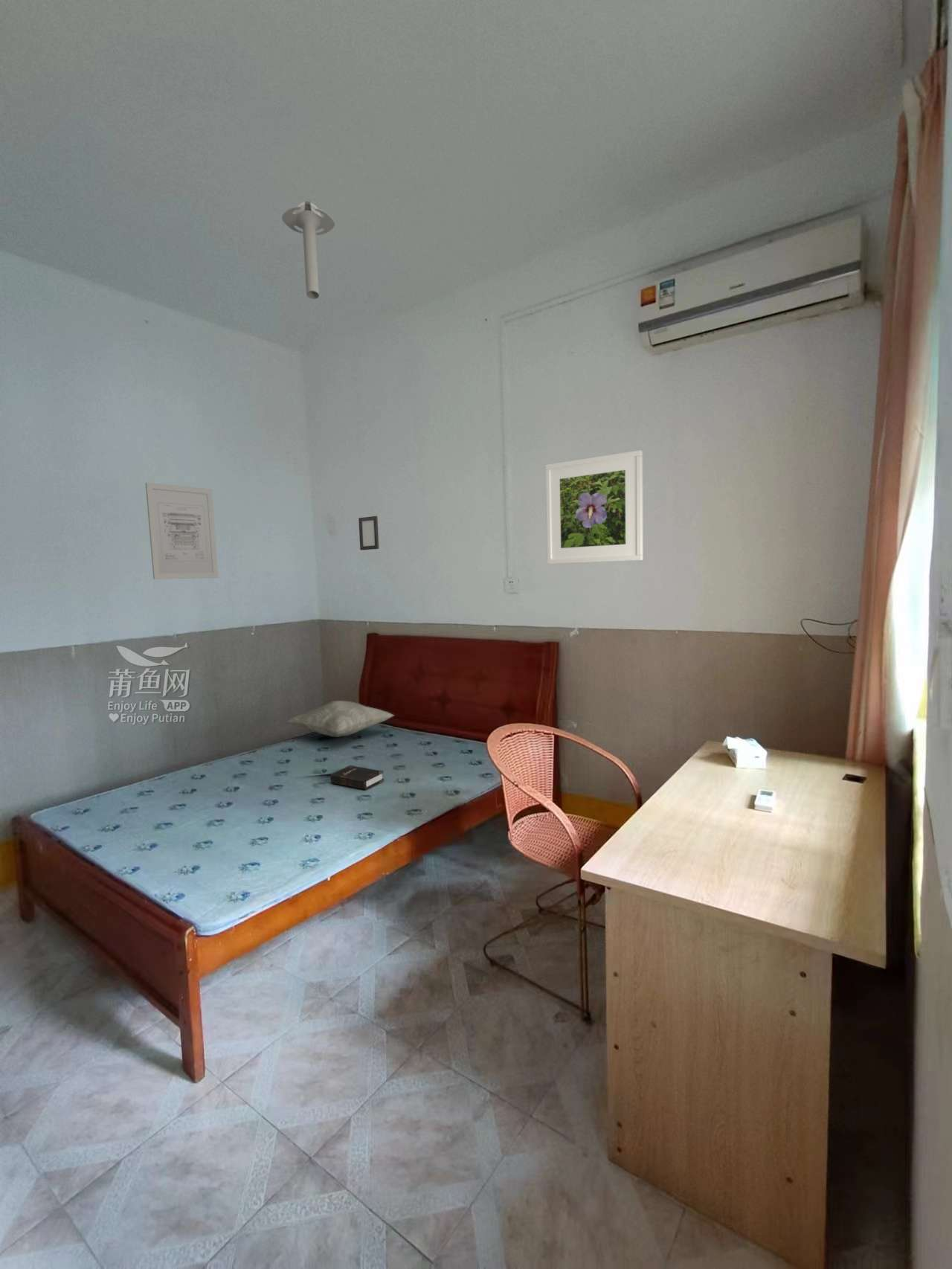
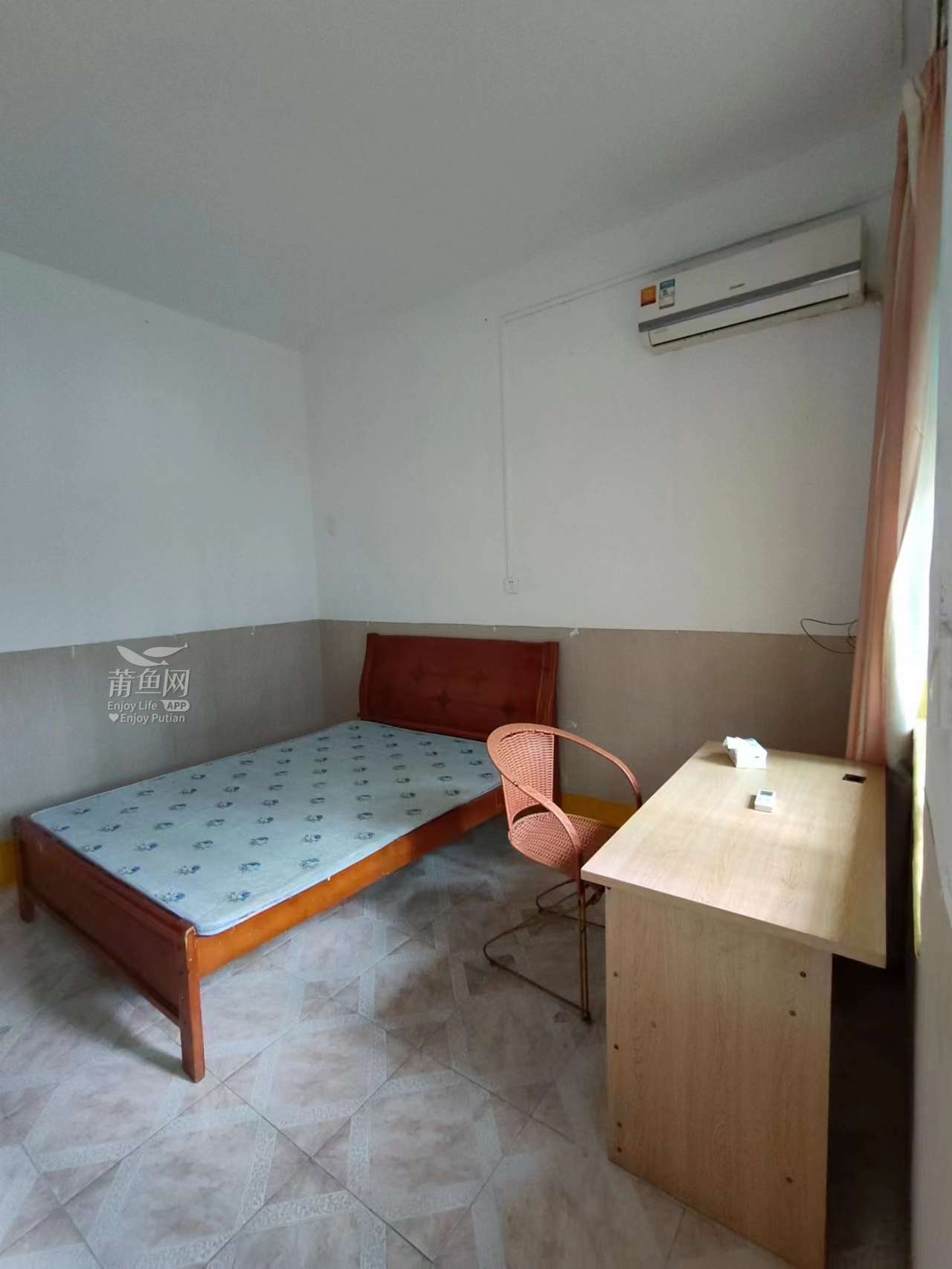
- ceiling light [281,200,335,300]
- picture frame [358,515,379,551]
- decorative pillow [287,700,395,738]
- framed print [544,449,644,565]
- wall art [145,482,219,580]
- hardback book [329,765,385,791]
